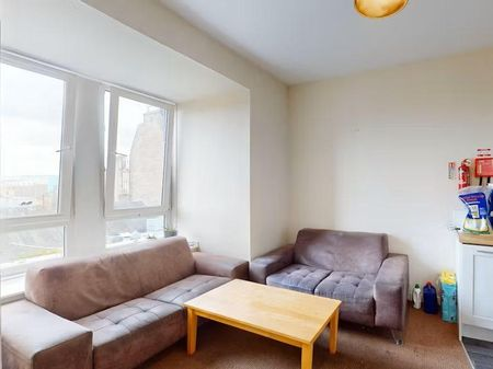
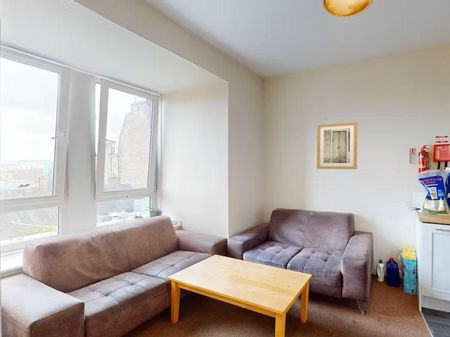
+ wall art [316,121,358,170]
